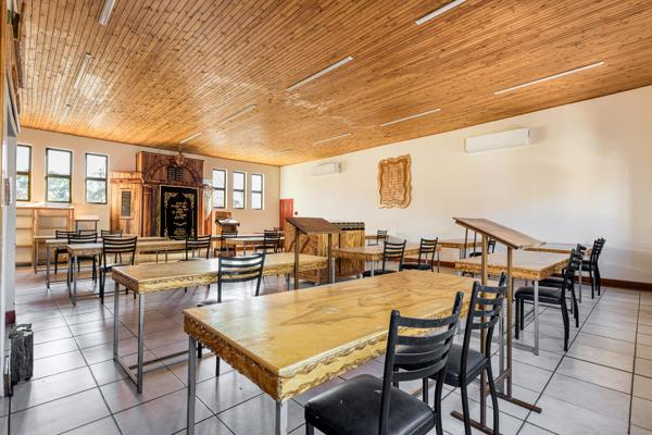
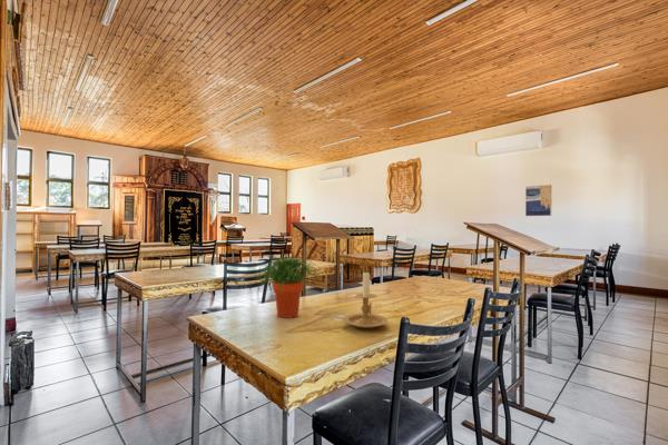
+ candle holder [343,270,389,329]
+ wall art [524,184,552,217]
+ potted plant [253,255,323,319]
